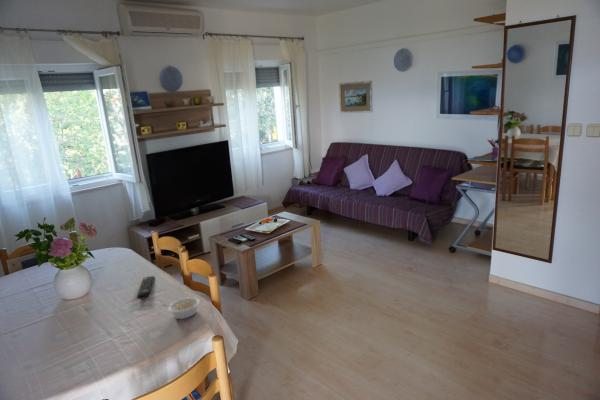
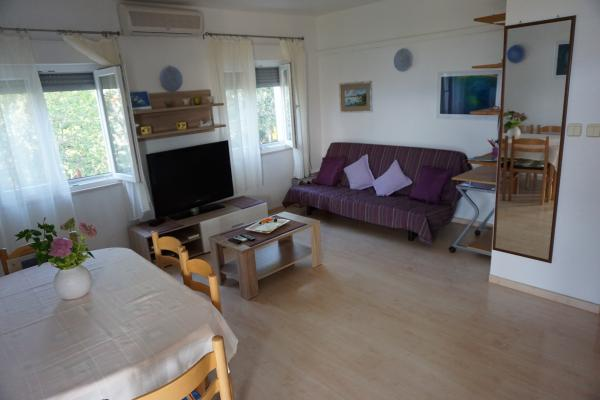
- legume [161,296,201,320]
- remote control [136,275,155,300]
